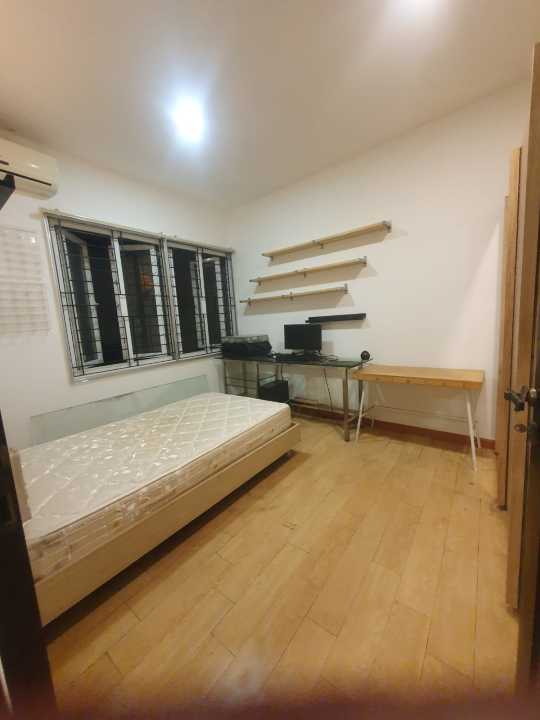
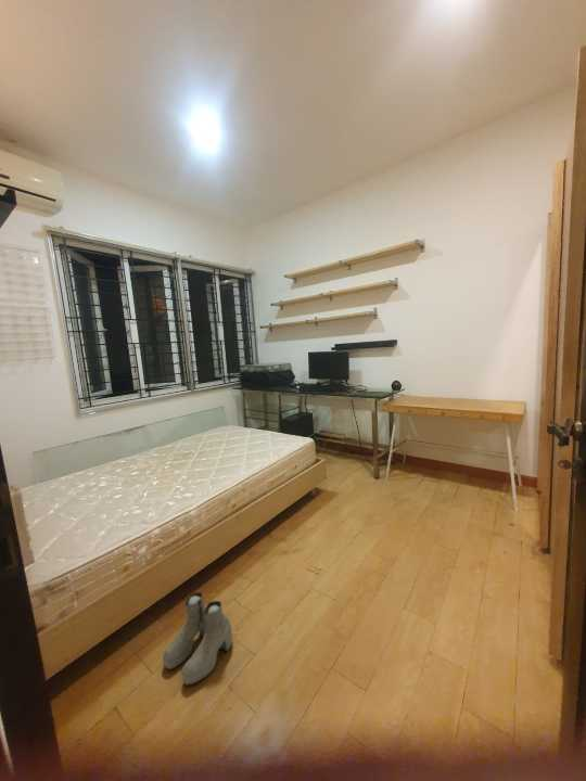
+ boots [162,591,233,687]
